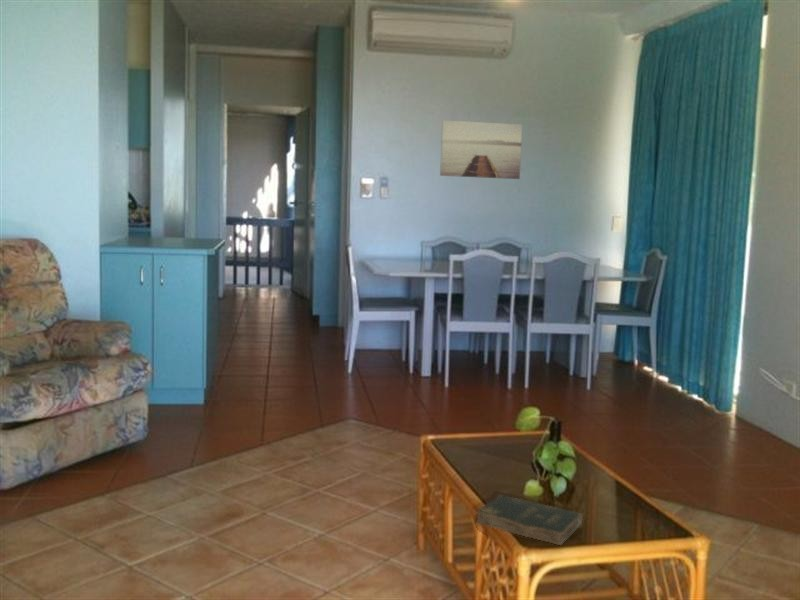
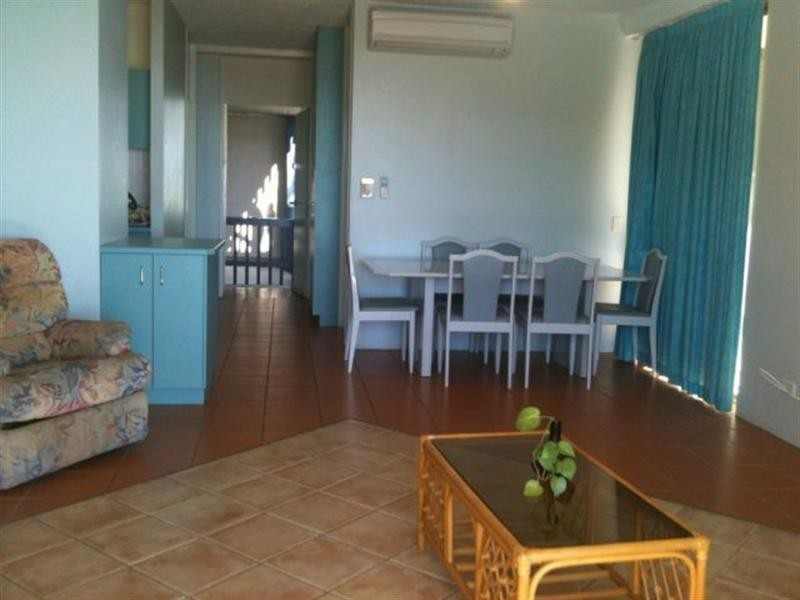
- wall art [439,119,523,180]
- bible [474,494,584,546]
